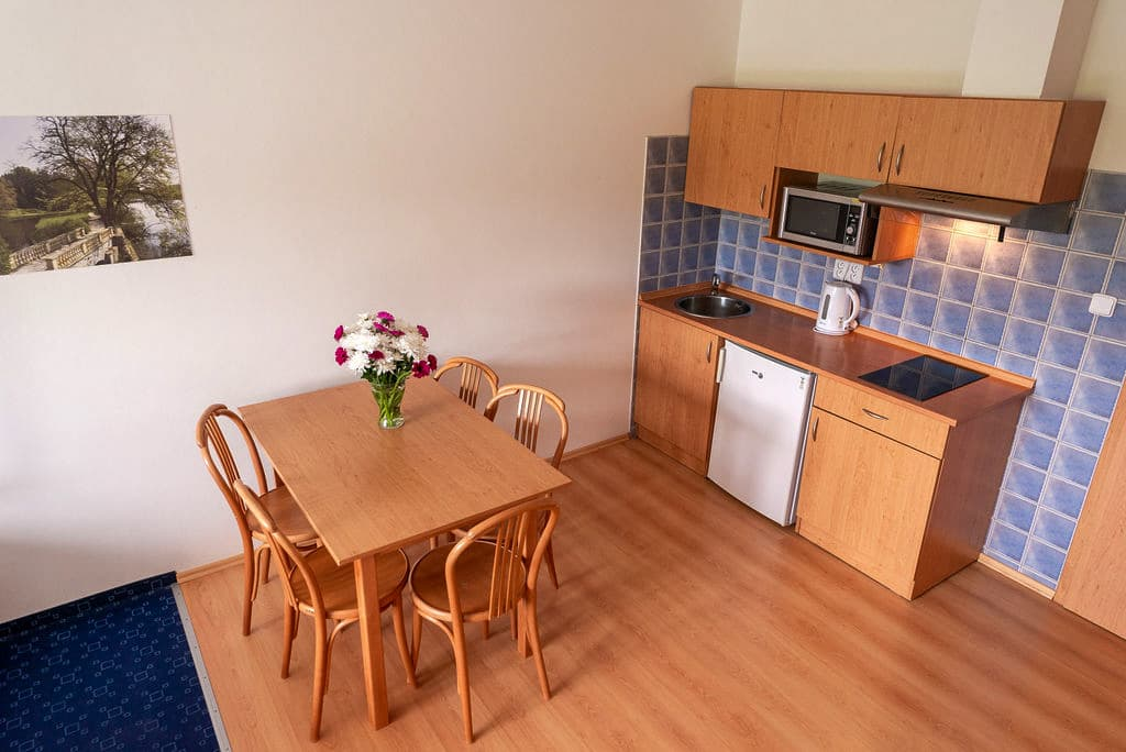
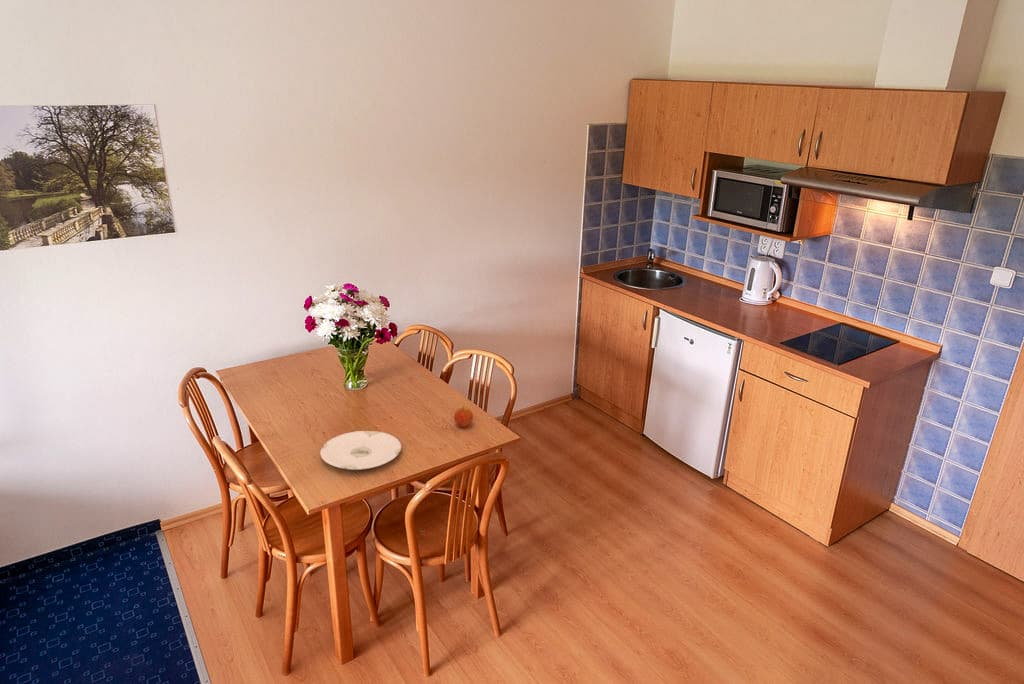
+ fruit [453,405,474,428]
+ plate [319,430,402,471]
